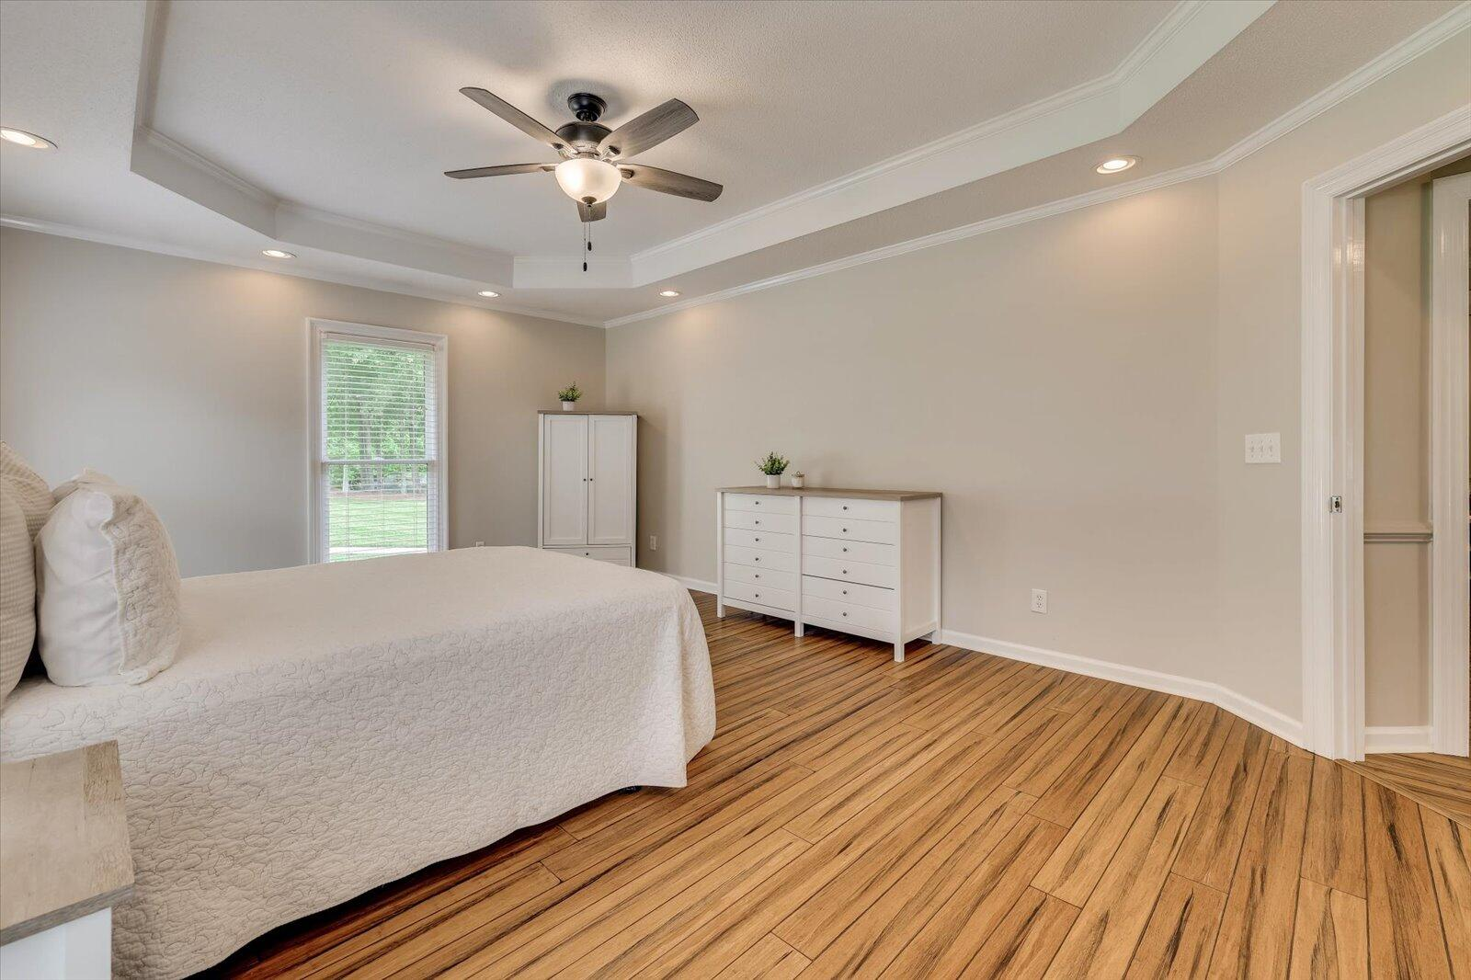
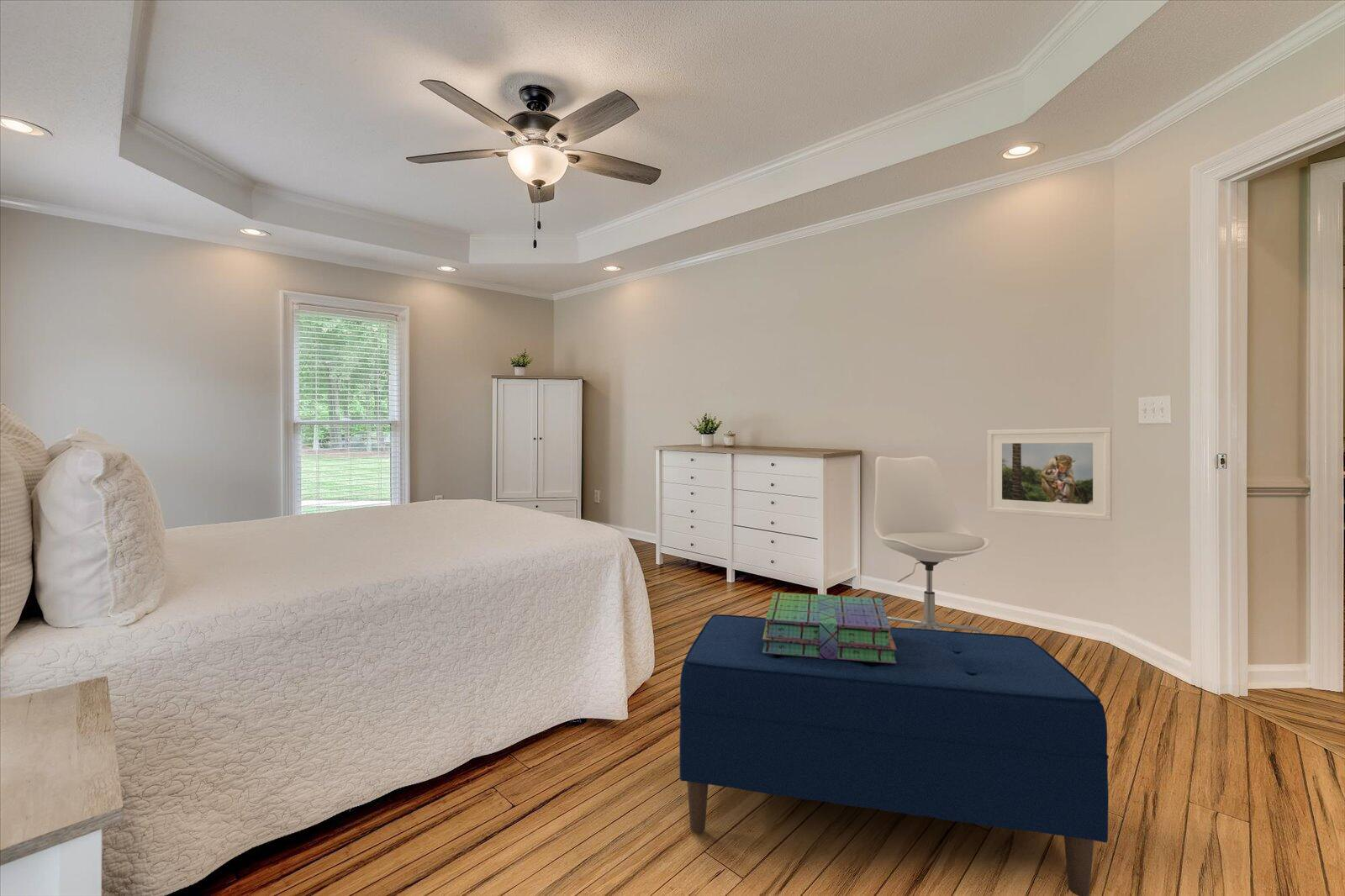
+ chair [873,456,991,634]
+ stack of books [762,591,896,664]
+ bench [678,614,1110,896]
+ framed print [986,427,1113,521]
